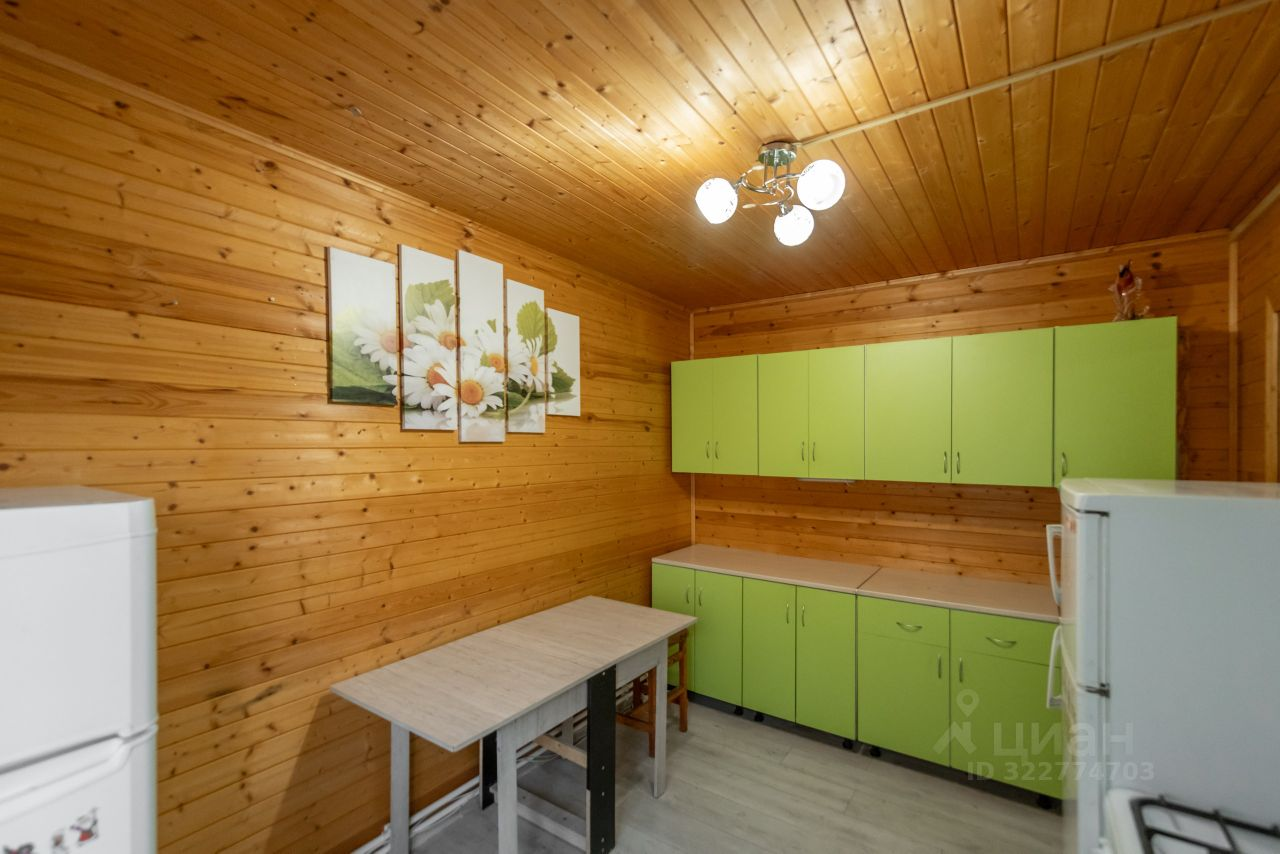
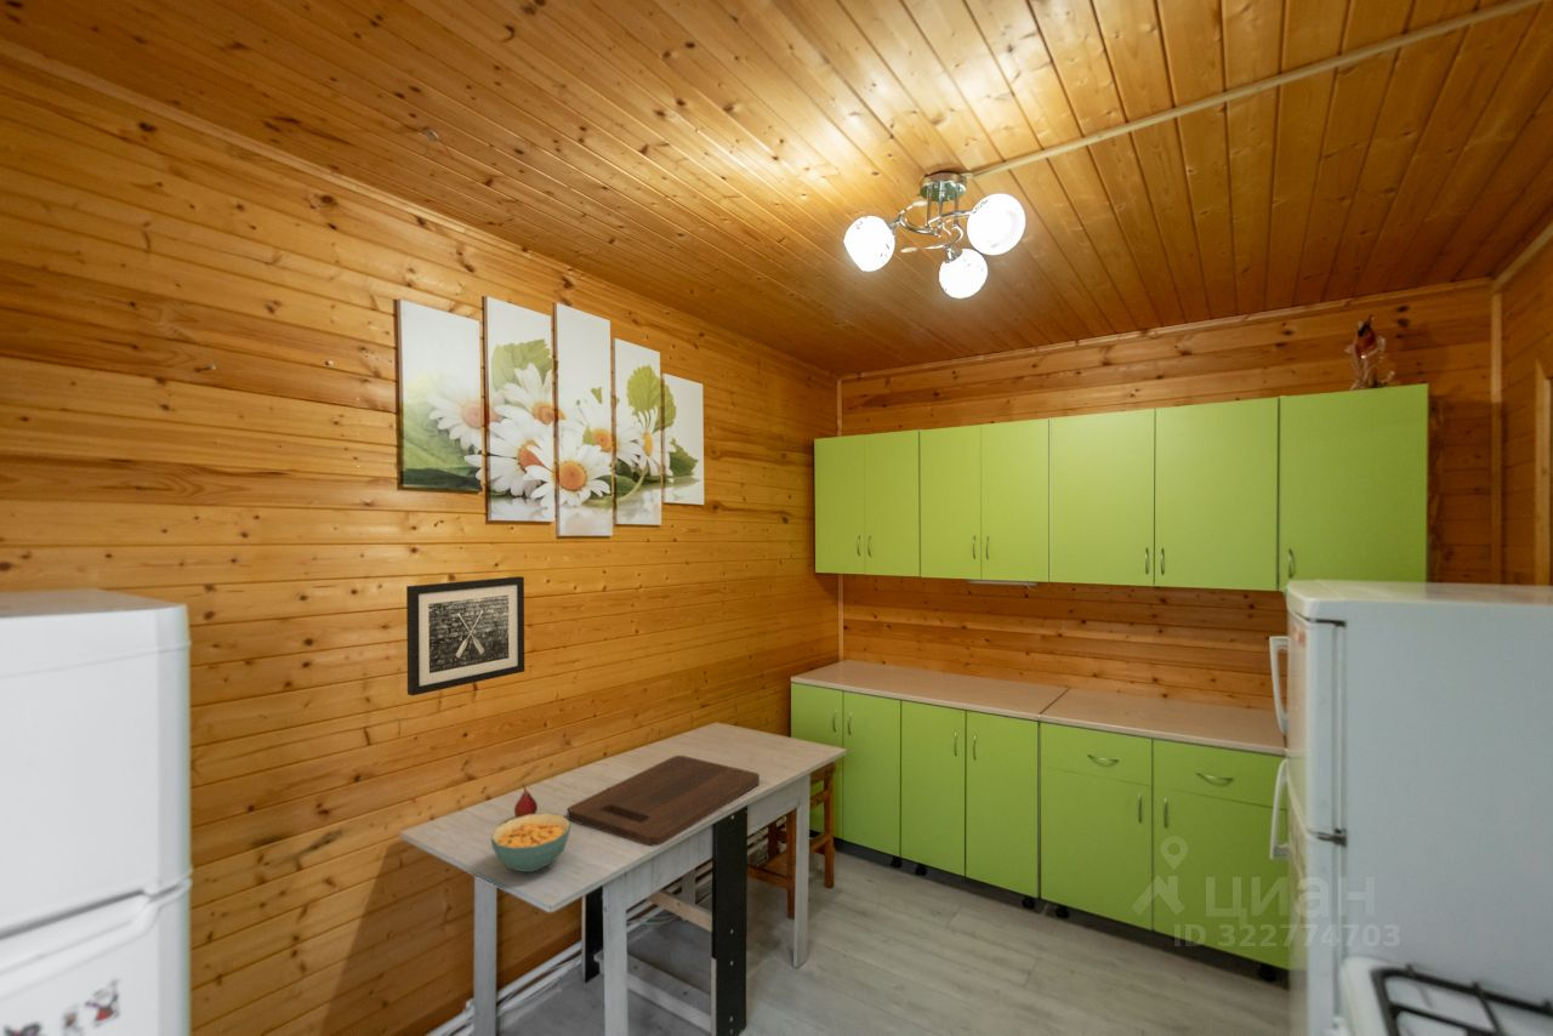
+ fruit [513,782,539,819]
+ cereal bowl [490,812,571,873]
+ cutting board [567,755,761,847]
+ wall art [405,575,525,698]
